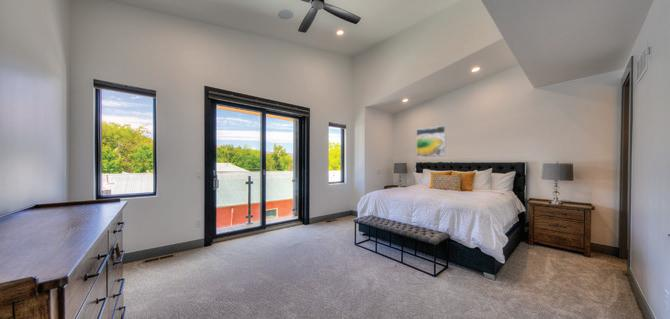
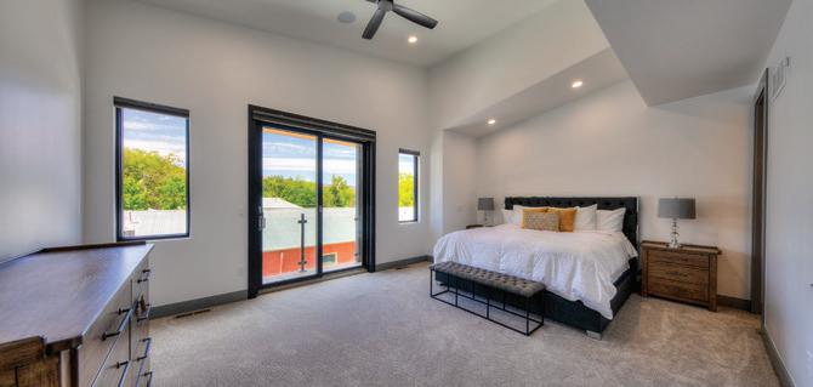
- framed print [416,125,446,158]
